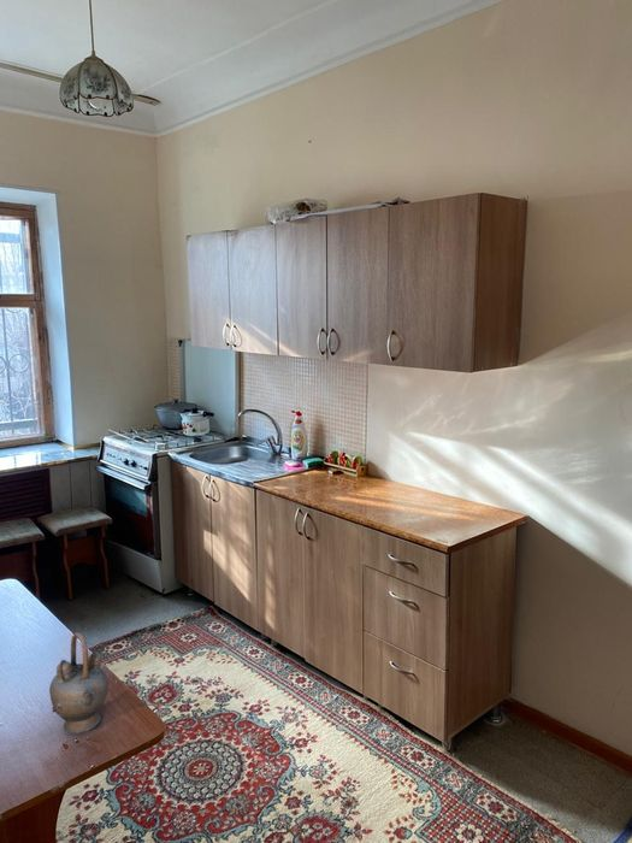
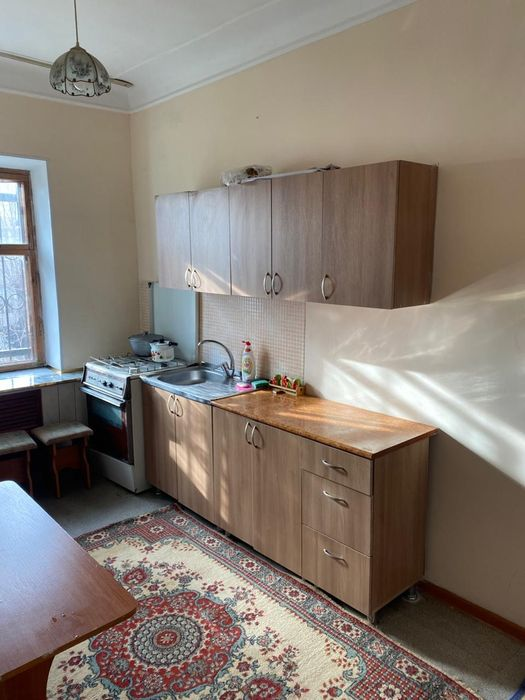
- teapot [48,631,110,735]
